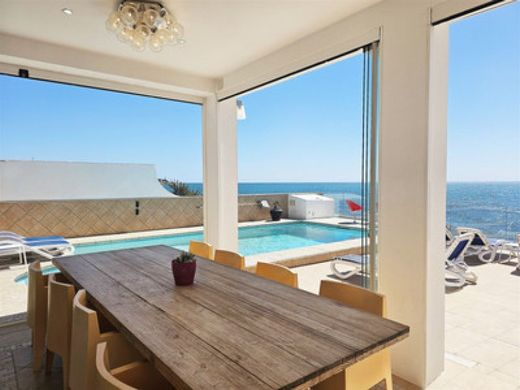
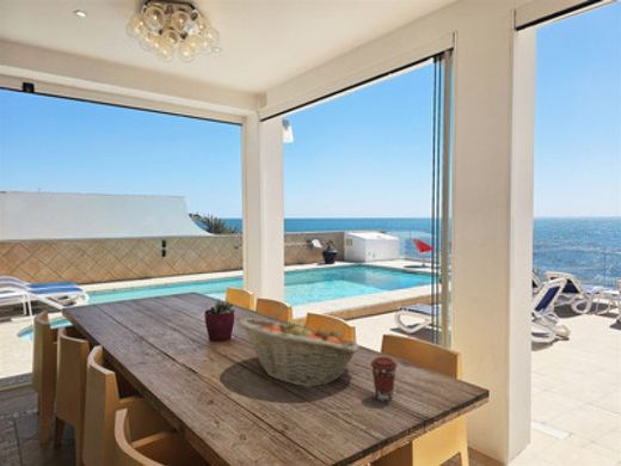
+ fruit basket [238,317,361,387]
+ coffee cup [369,356,399,403]
